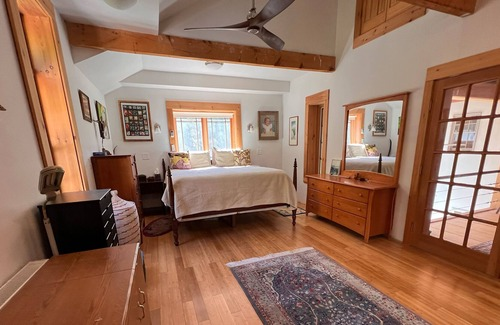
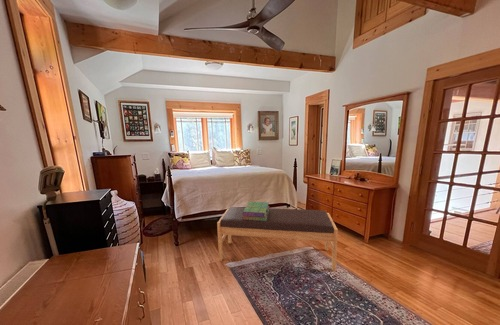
+ stack of books [242,201,270,221]
+ bench [216,206,339,272]
